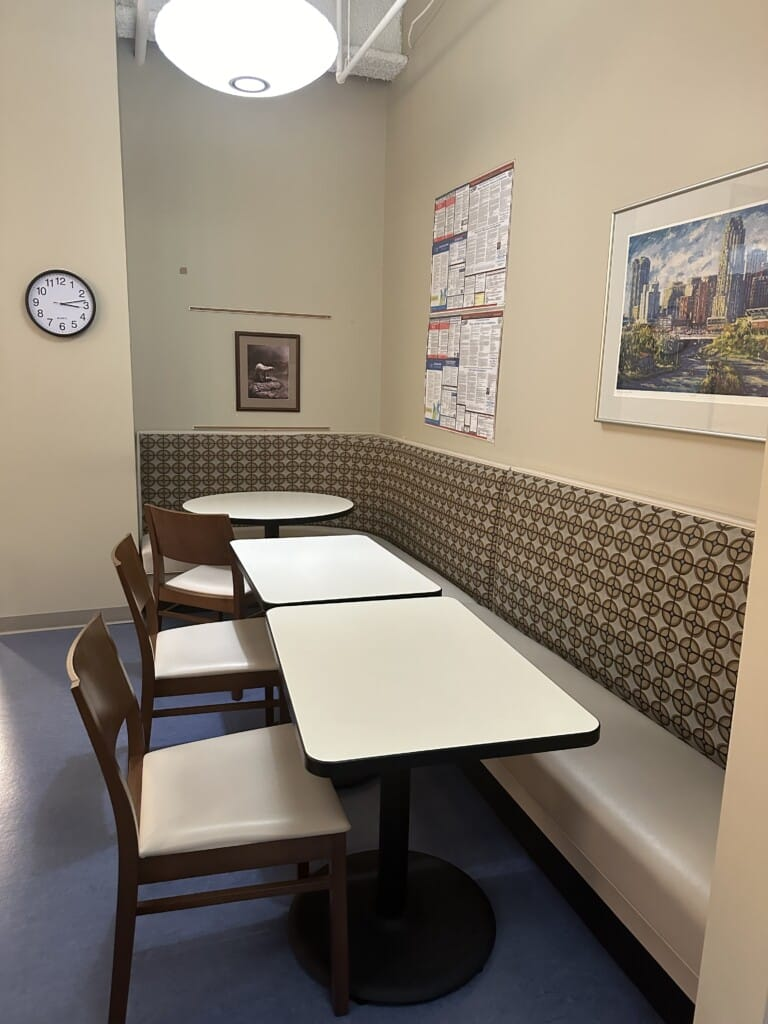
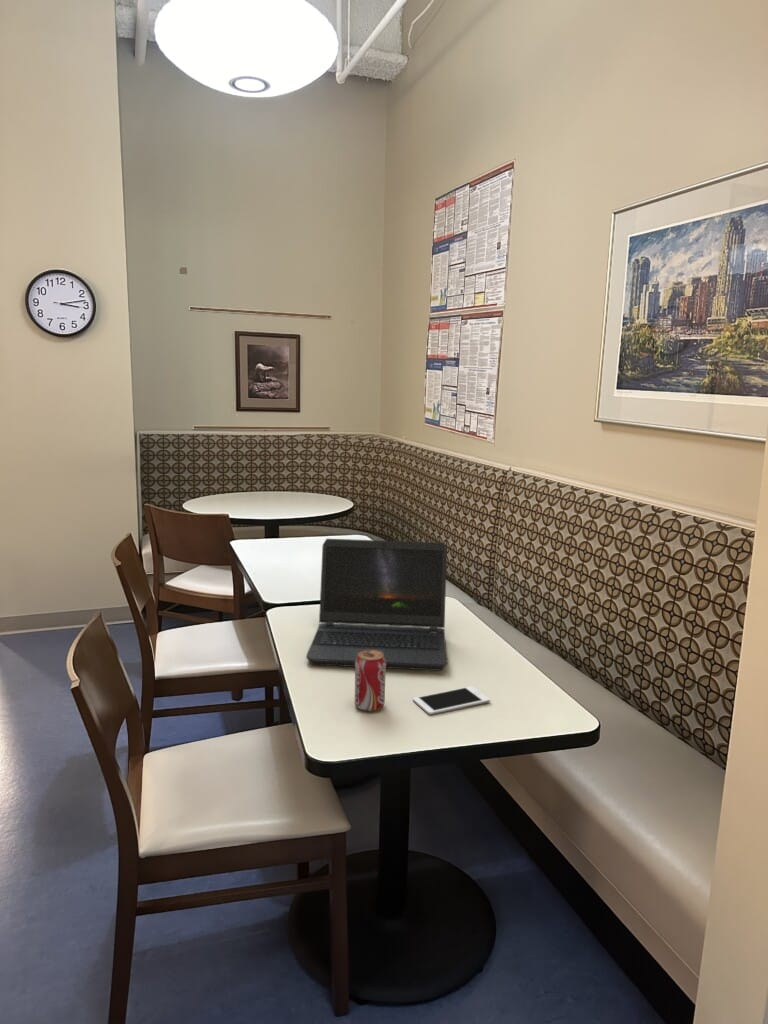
+ beverage can [354,650,387,712]
+ laptop computer [305,538,449,672]
+ cell phone [412,685,491,716]
